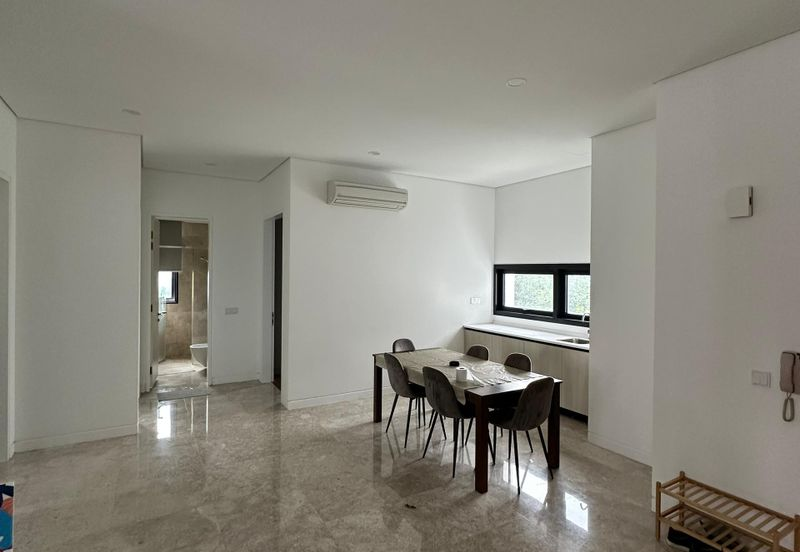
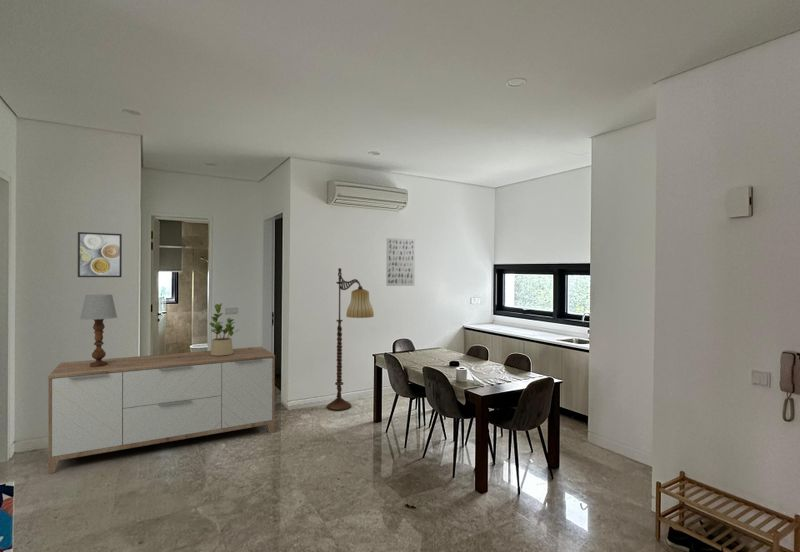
+ table lamp [79,294,118,367]
+ floor lamp [326,267,375,412]
+ wall art [386,237,415,287]
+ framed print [77,231,123,278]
+ potted plant [209,302,239,356]
+ sideboard [47,346,276,475]
